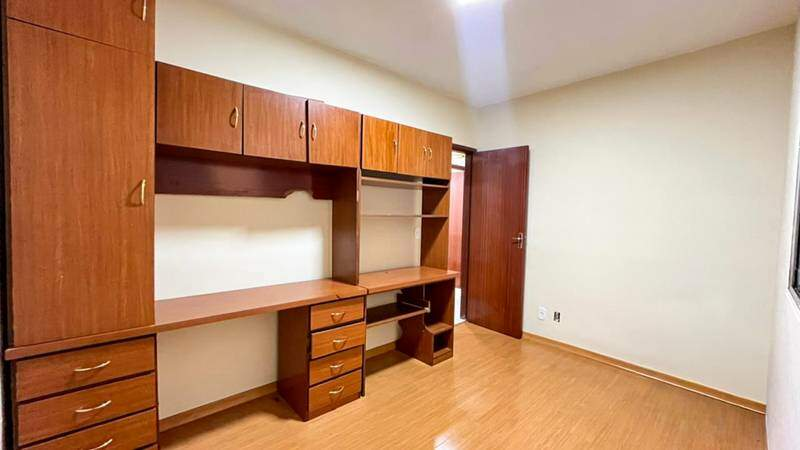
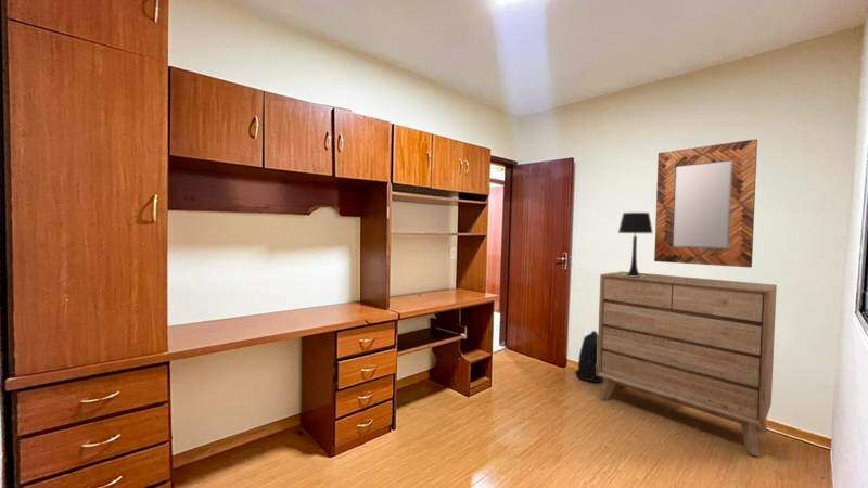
+ backpack [574,330,604,384]
+ table lamp [617,211,654,278]
+ home mirror [653,139,758,269]
+ dresser [597,270,778,458]
